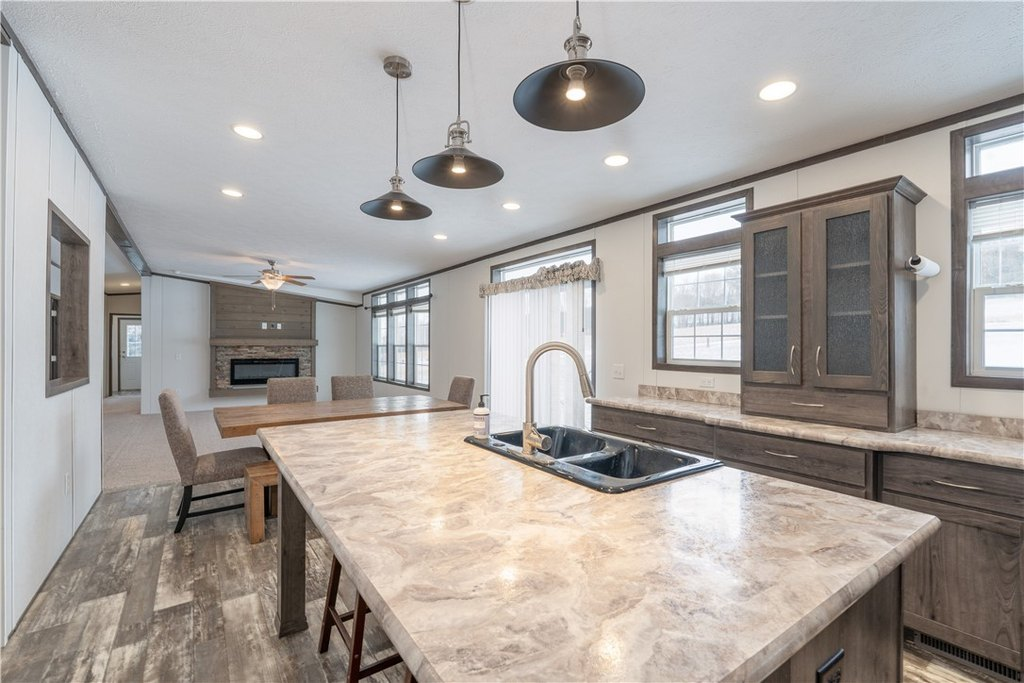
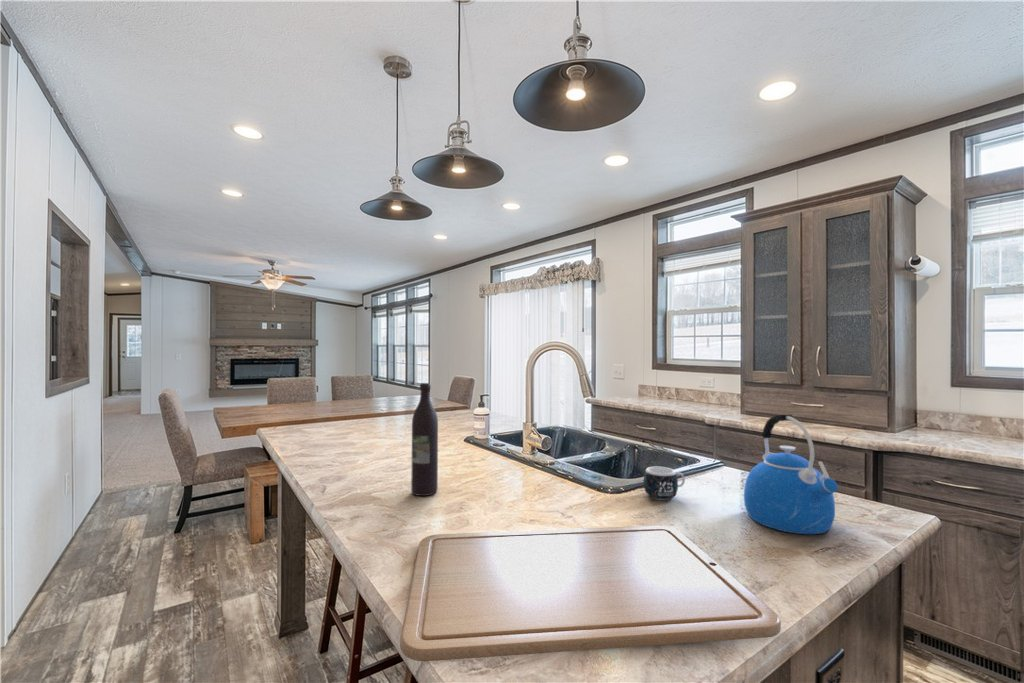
+ kettle [743,414,839,535]
+ mug [643,466,686,501]
+ chopping board [399,525,782,662]
+ wine bottle [410,382,439,497]
